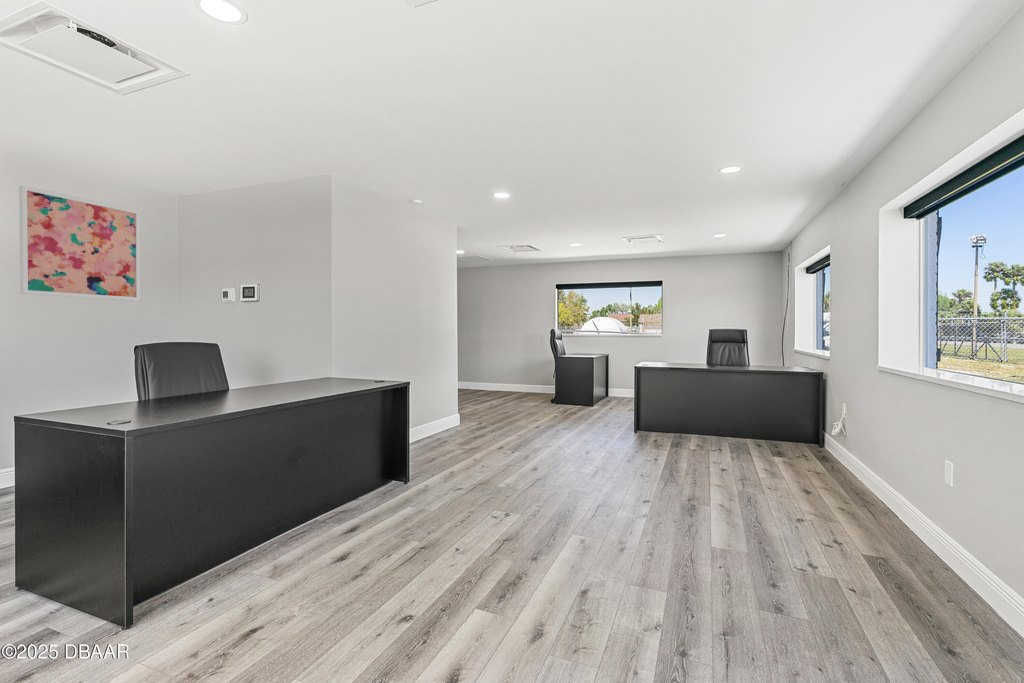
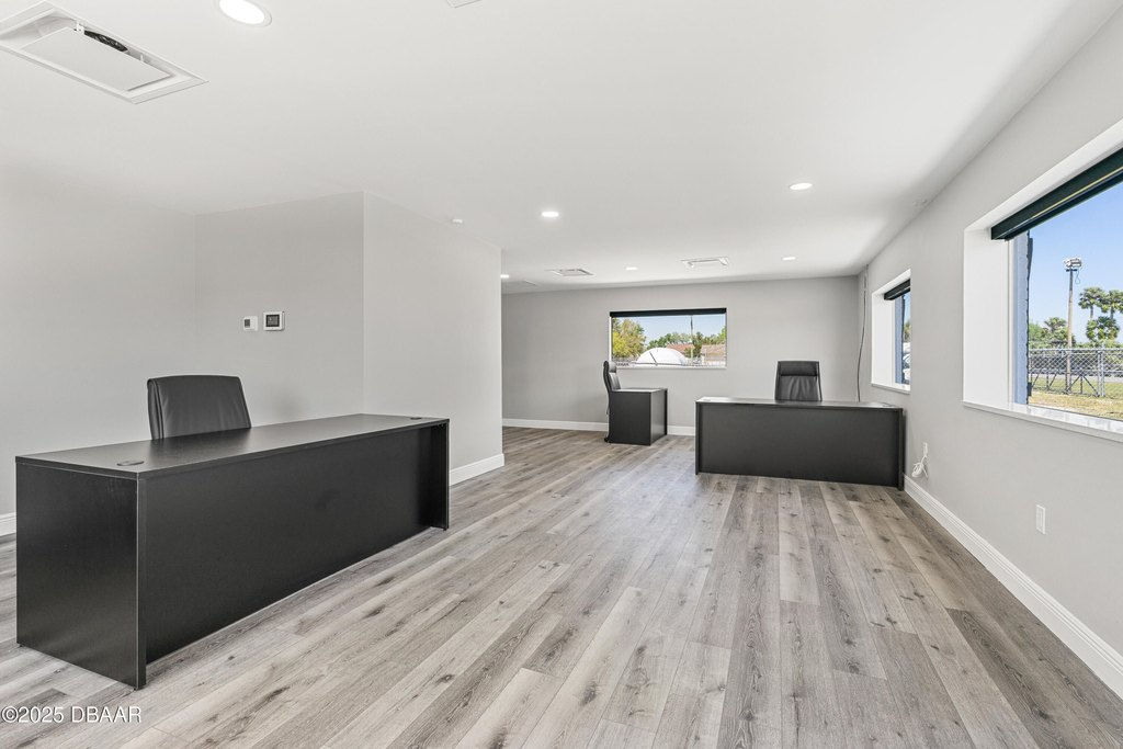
- wall art [18,184,141,302]
